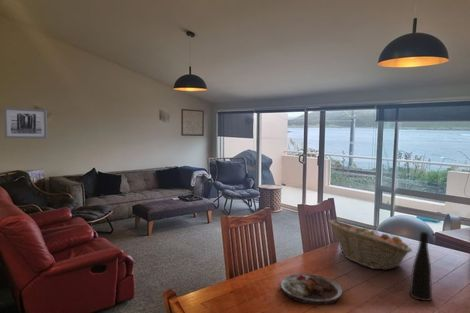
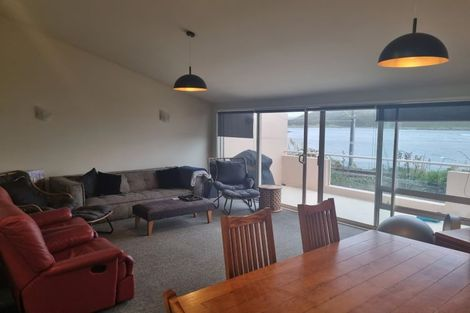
- wall art [180,108,205,137]
- fruit basket [328,219,414,271]
- wall art [3,107,48,140]
- vase [409,231,433,302]
- plate [279,273,343,306]
